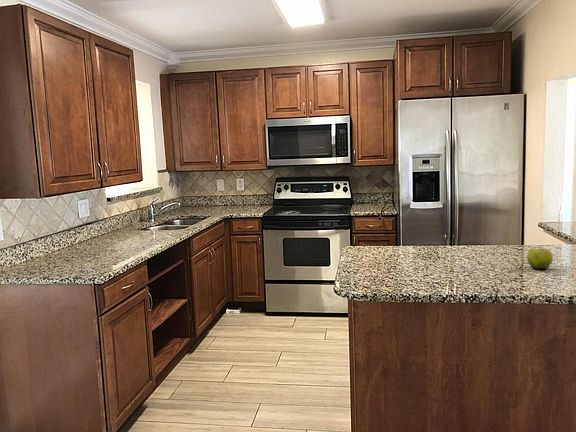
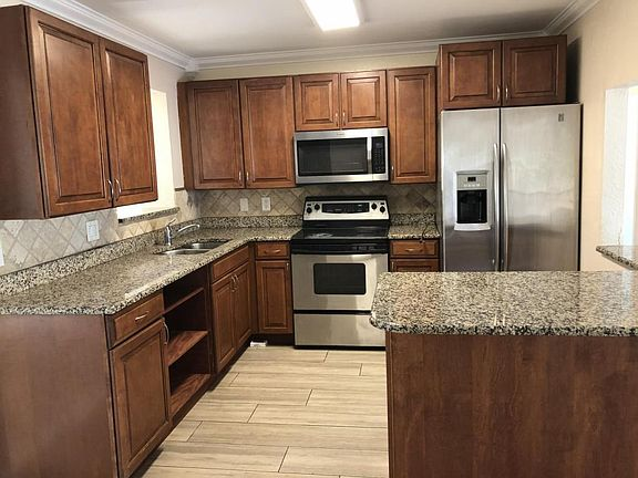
- fruit [526,247,554,270]
